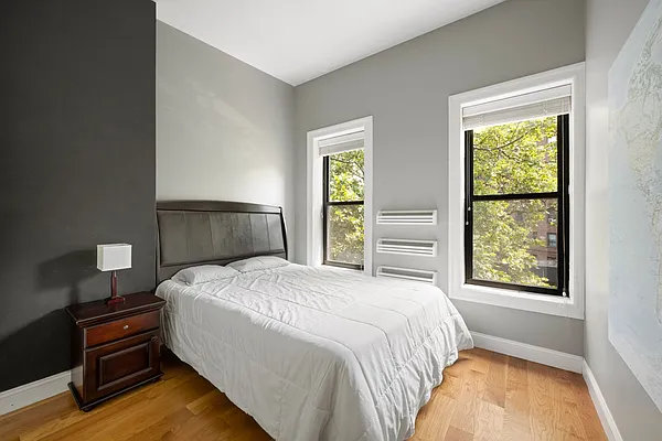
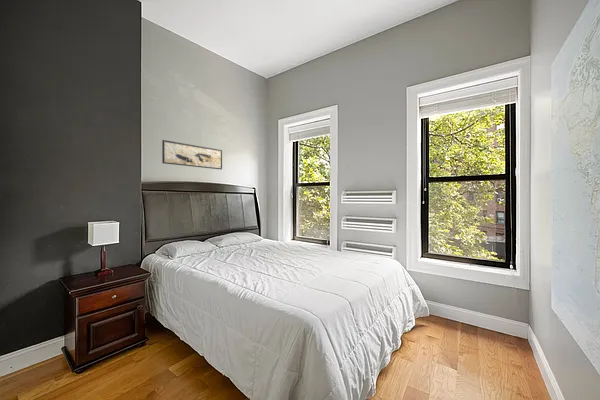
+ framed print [161,139,223,170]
